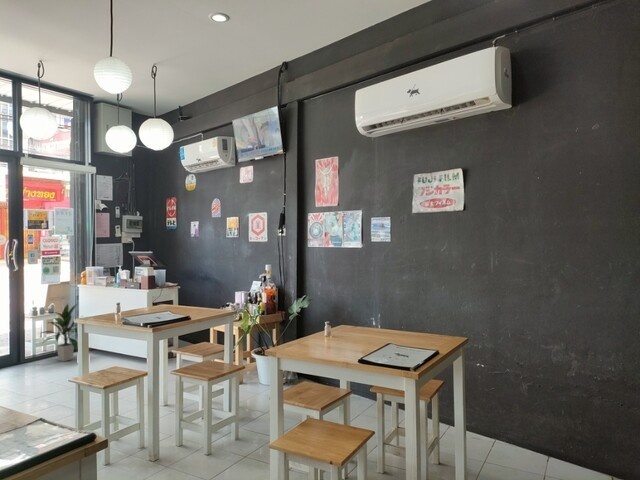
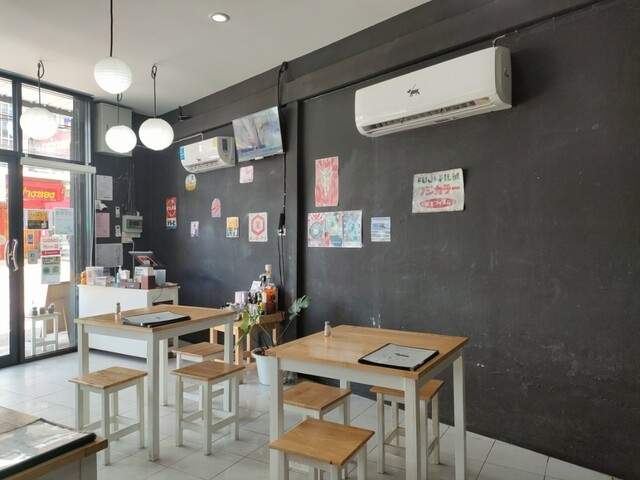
- indoor plant [38,302,84,362]
